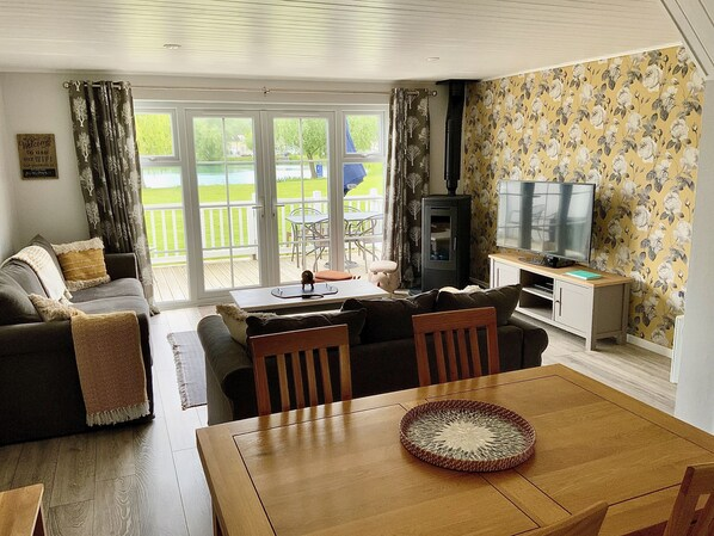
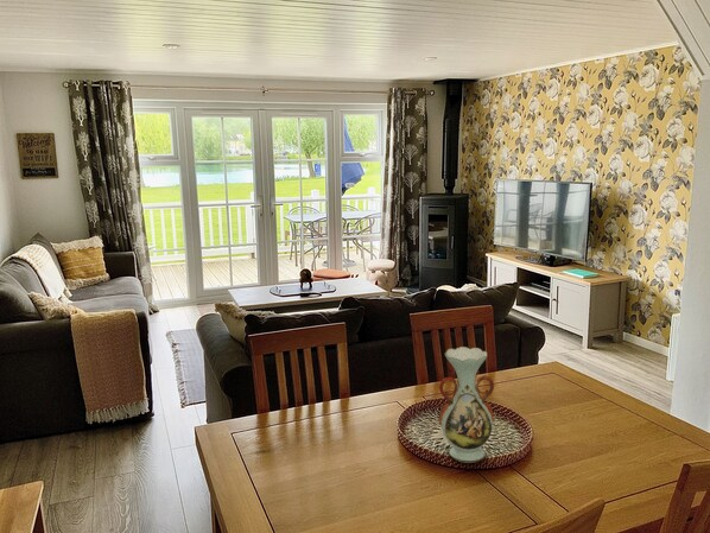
+ vase [438,345,495,464]
